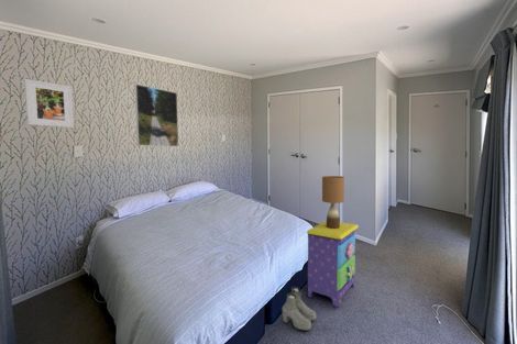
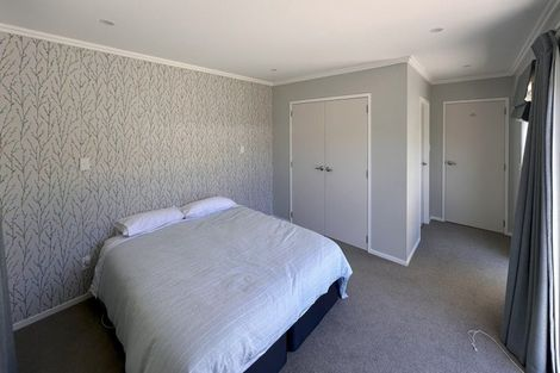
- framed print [133,84,179,147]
- boots [282,286,317,332]
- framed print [24,78,75,129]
- nightstand [306,220,360,308]
- table lamp [321,175,345,229]
